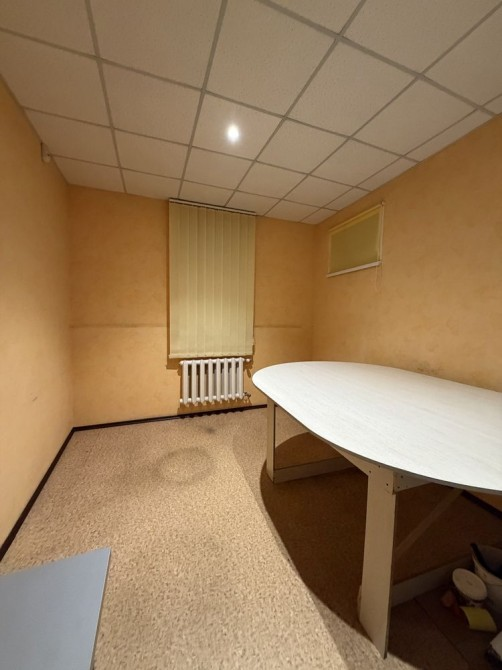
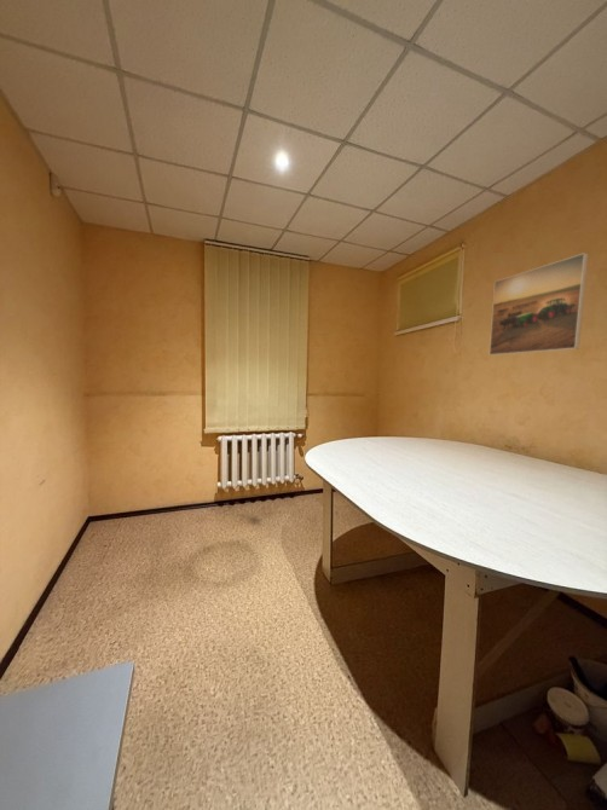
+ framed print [489,251,589,357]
